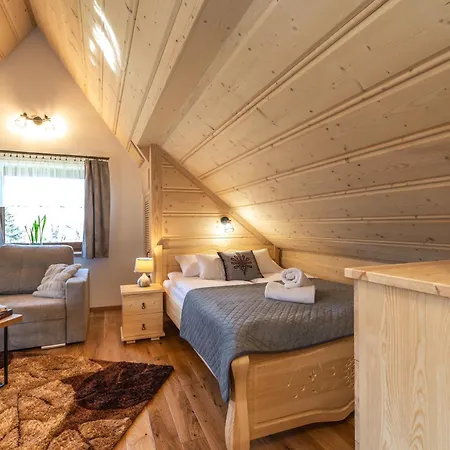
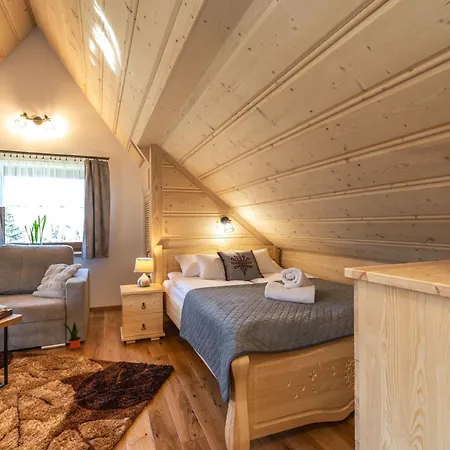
+ potted plant [62,320,82,350]
